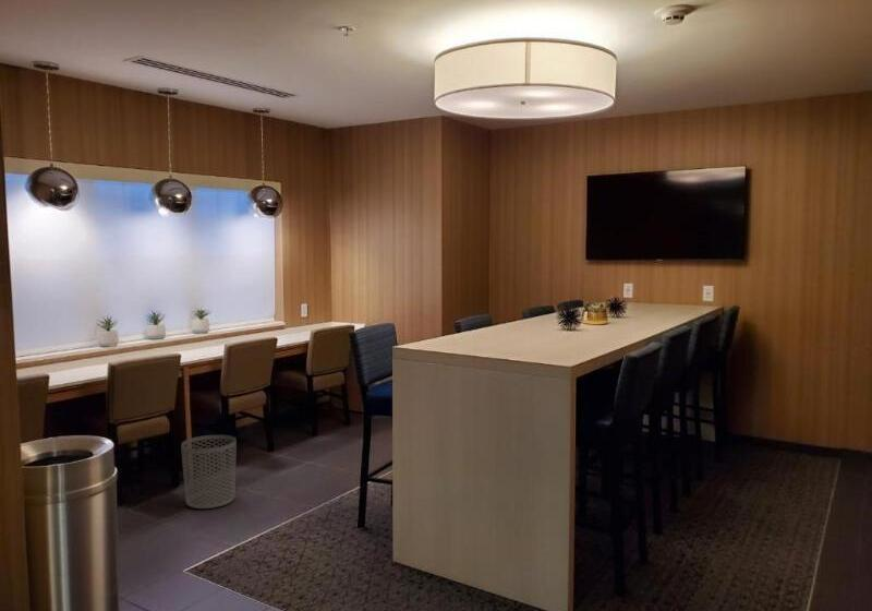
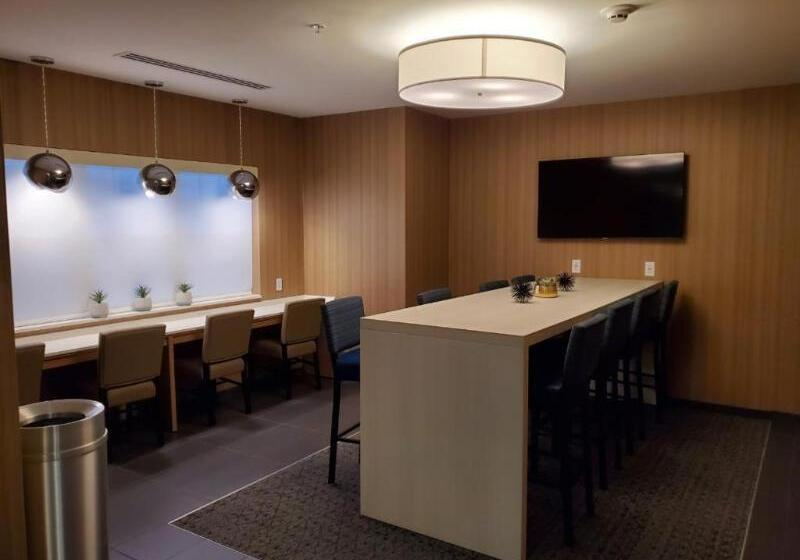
- waste bin [180,434,238,510]
